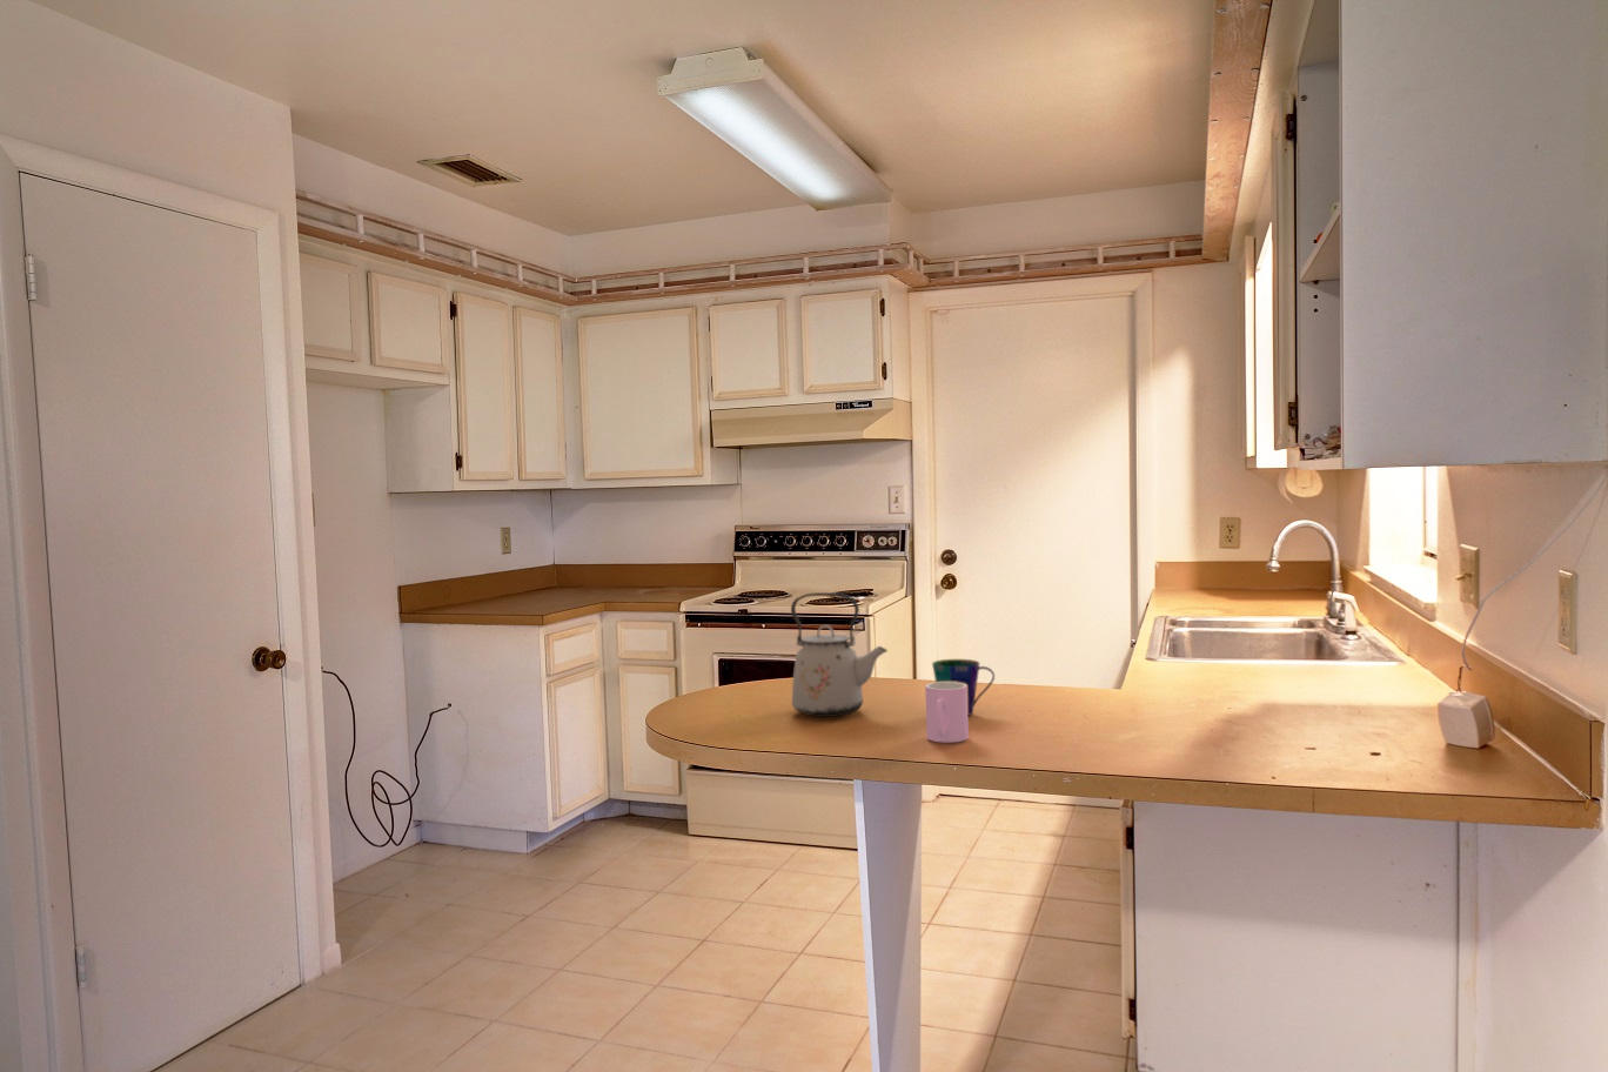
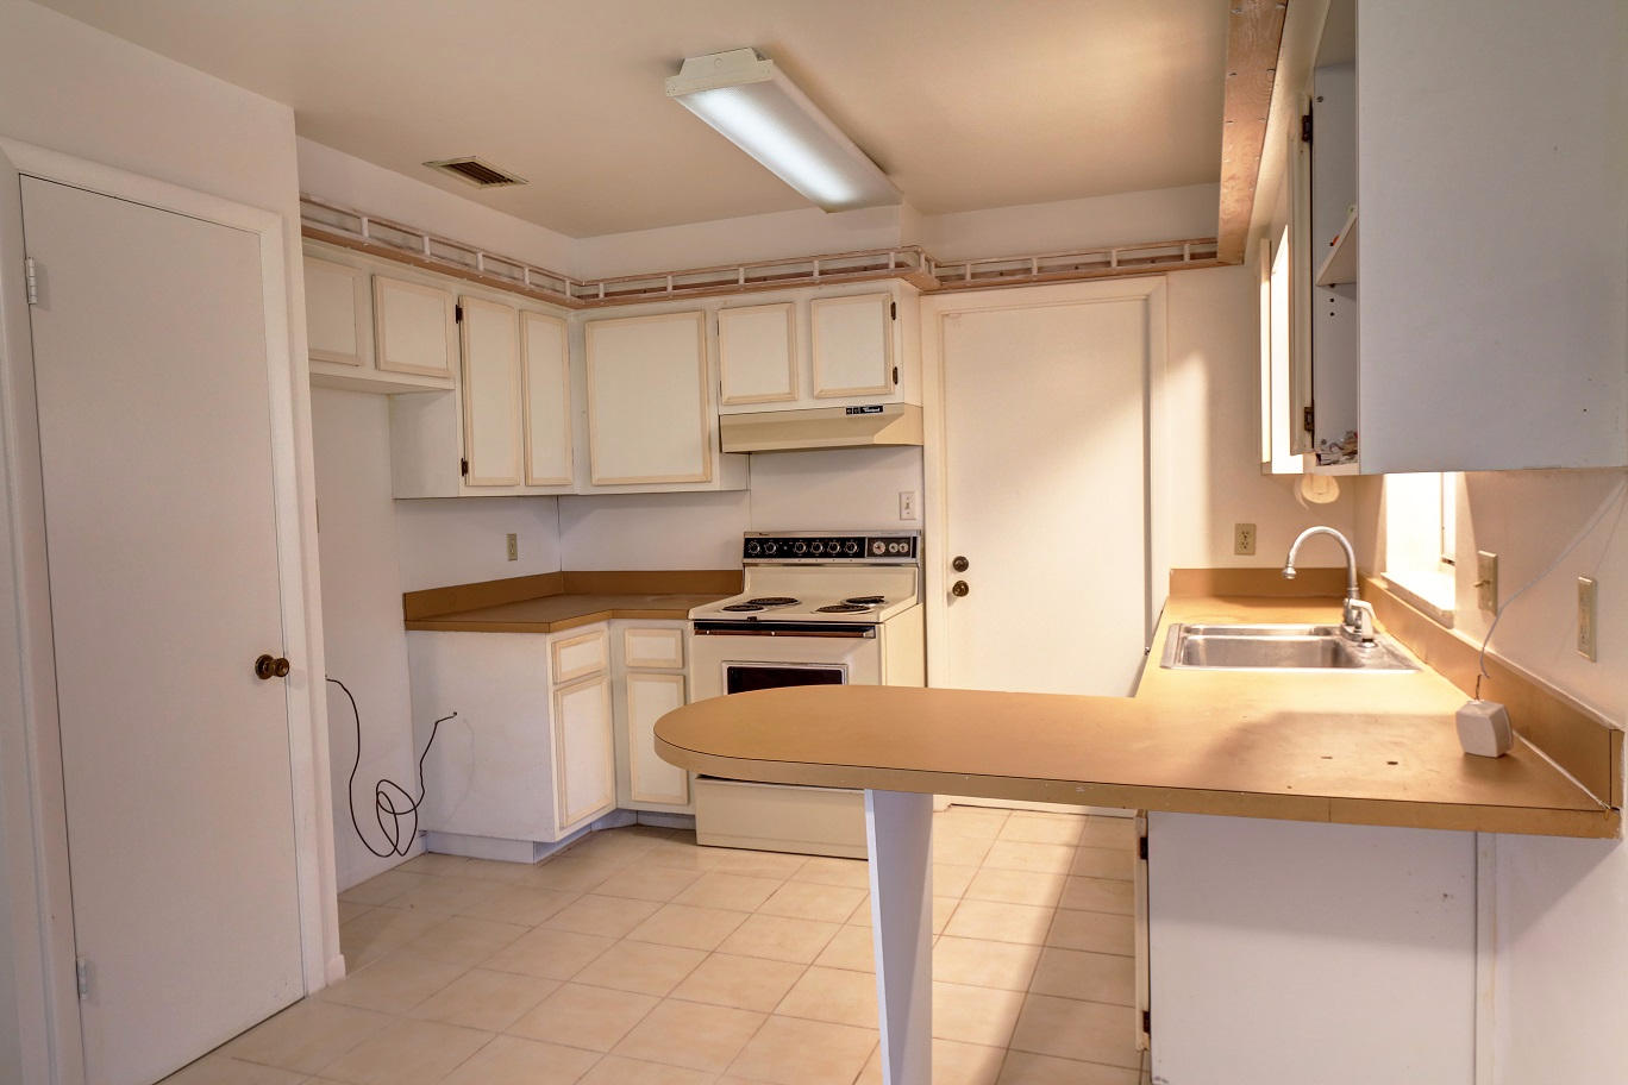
- cup [924,682,970,744]
- cup [931,658,995,717]
- kettle [790,591,889,718]
